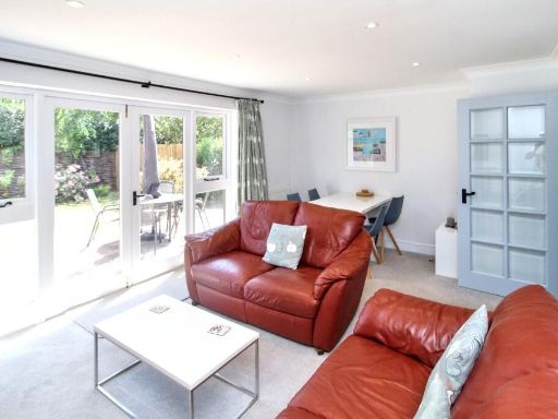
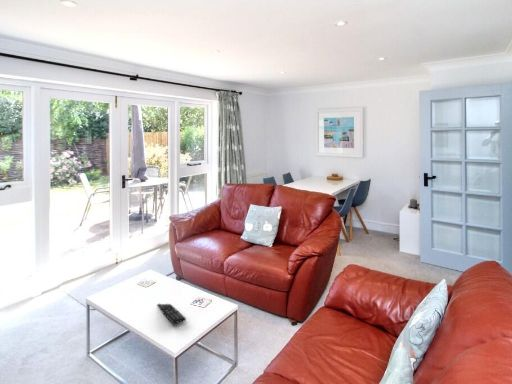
+ remote control [156,303,187,325]
